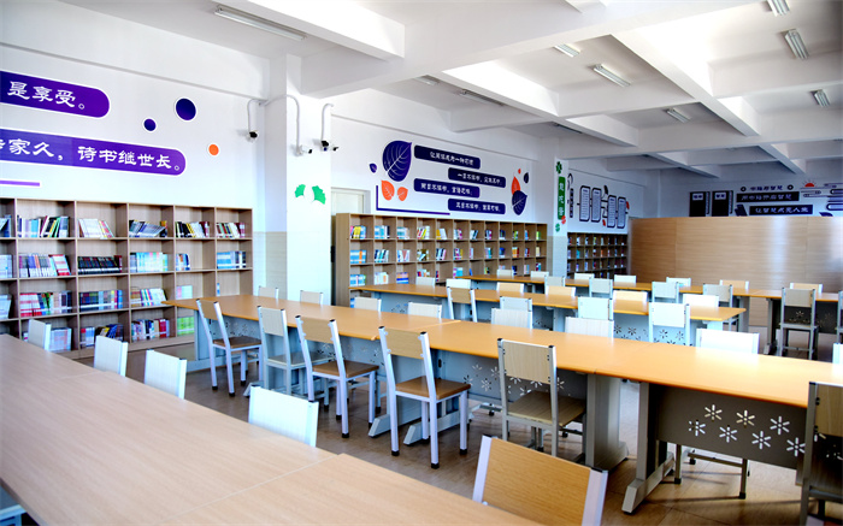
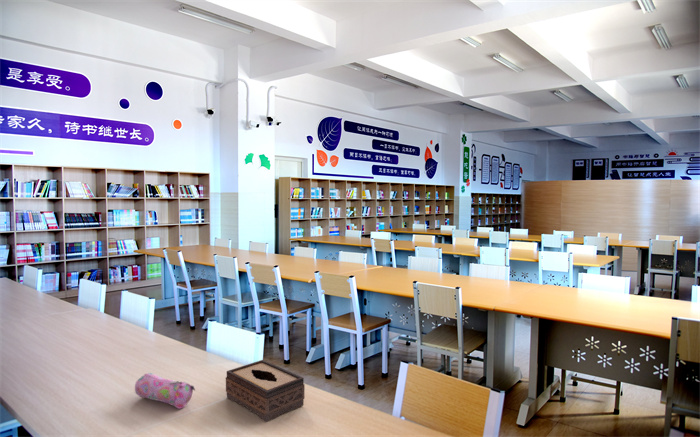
+ tissue box [225,359,306,423]
+ pencil case [134,372,196,410]
